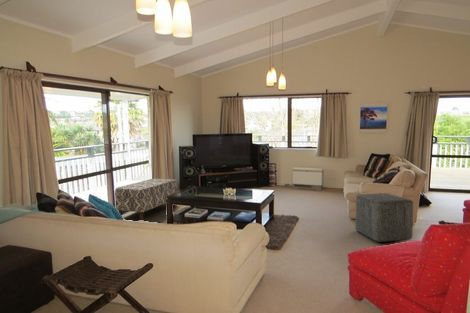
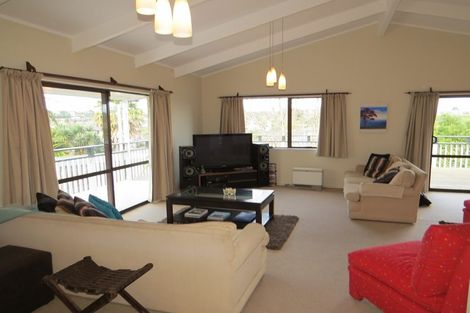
- bench [114,178,178,221]
- ottoman [354,192,414,243]
